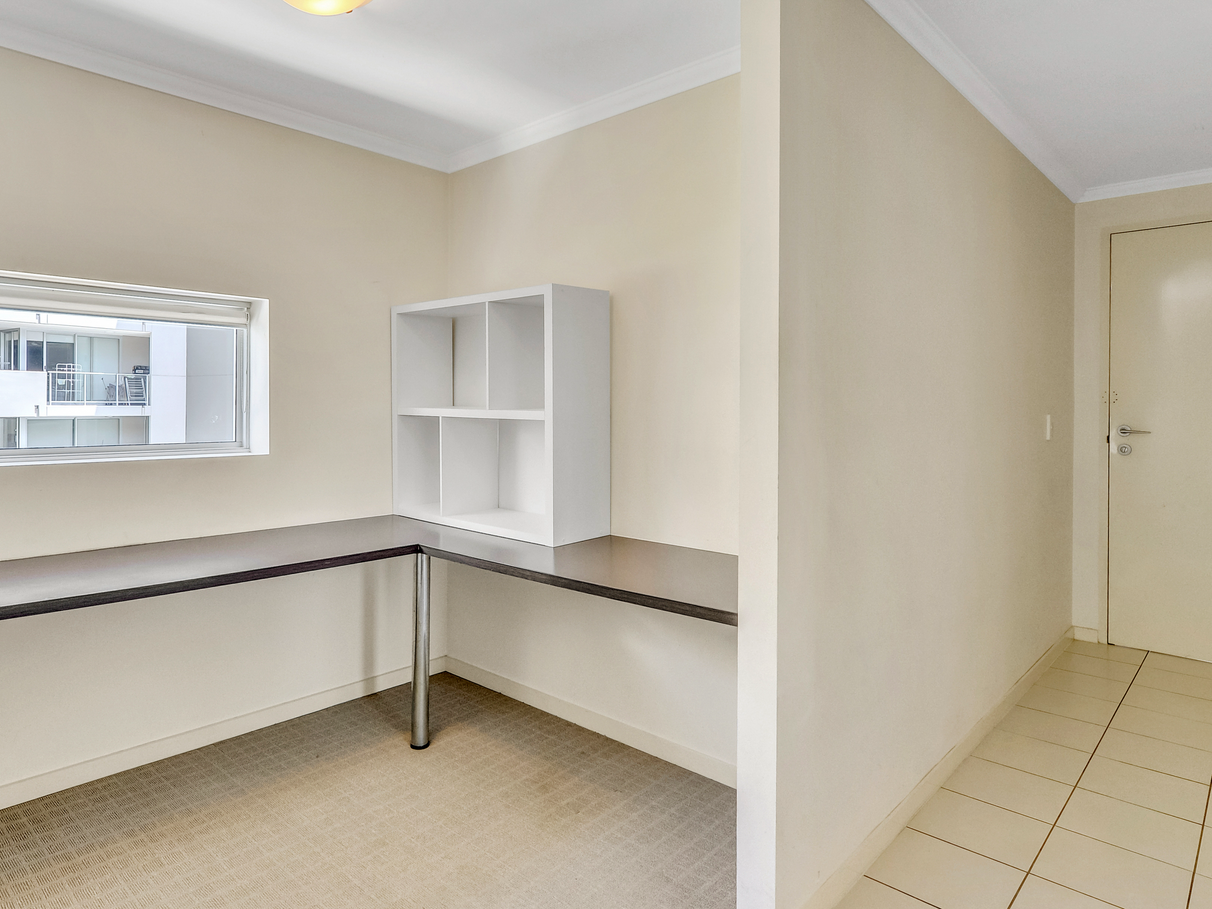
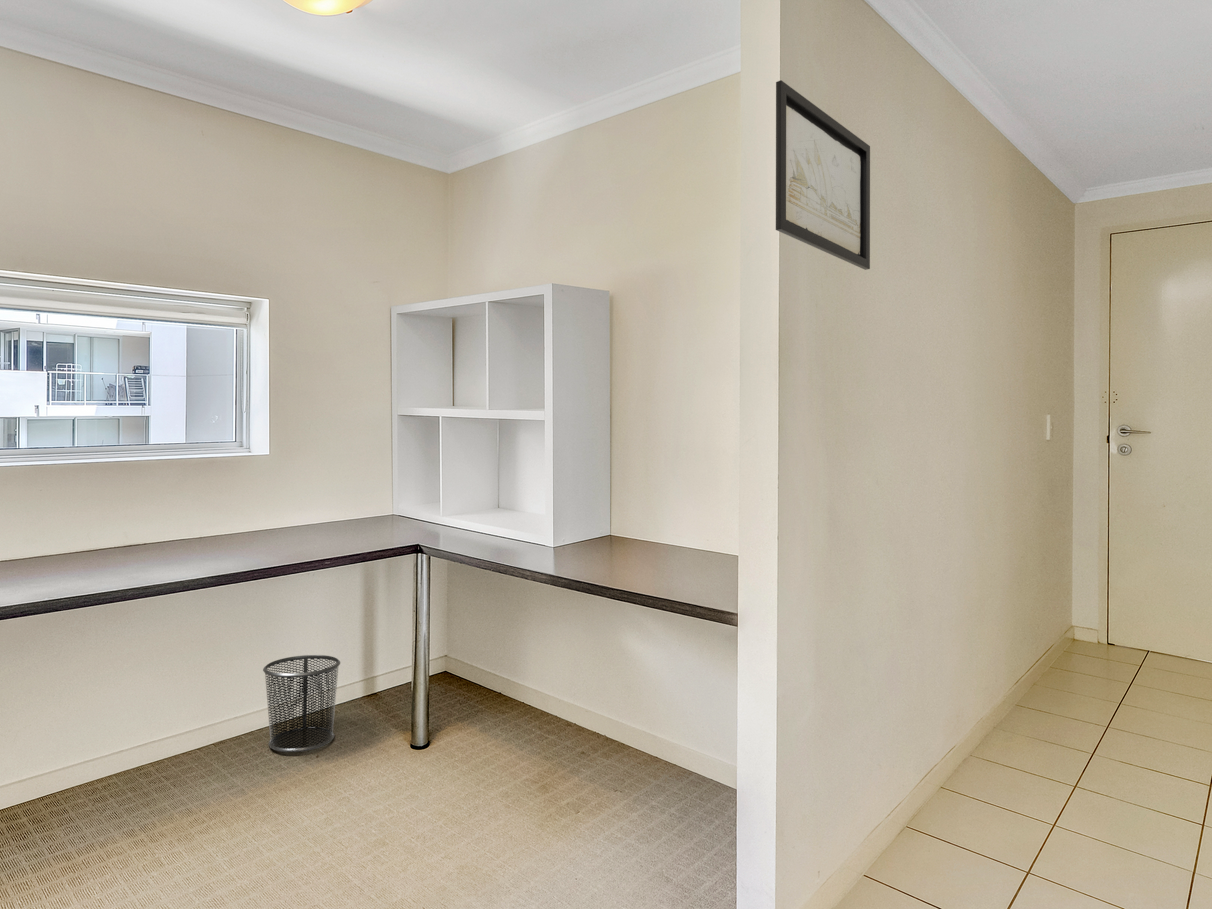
+ wall art [775,79,871,271]
+ waste bin [262,654,341,753]
